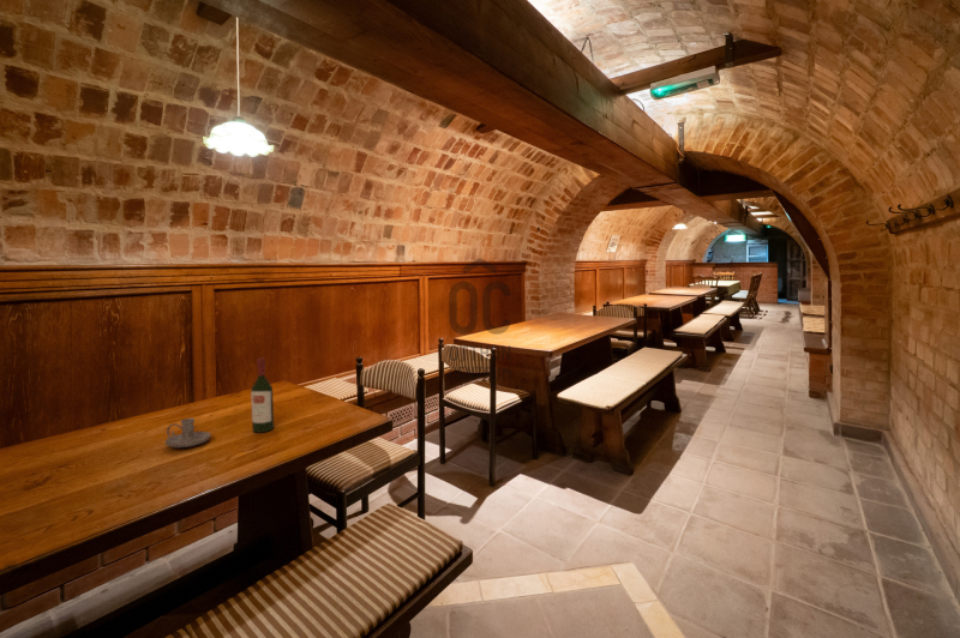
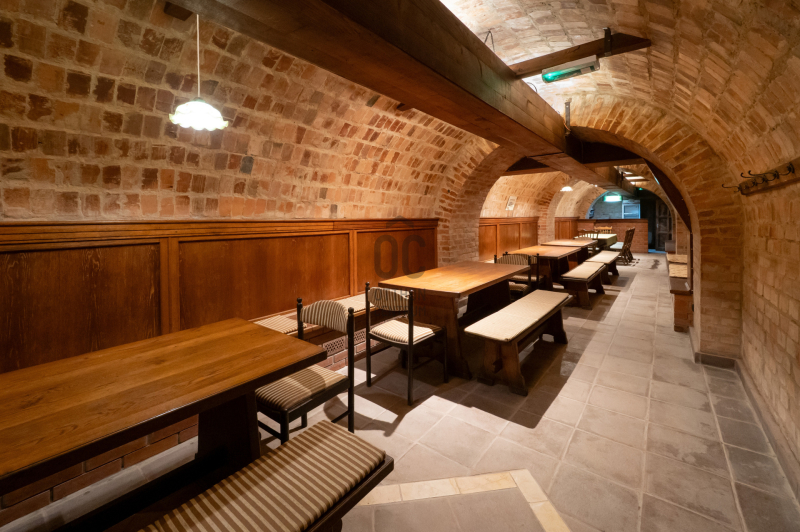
- wine bottle [250,357,275,433]
- candle holder [164,417,212,449]
